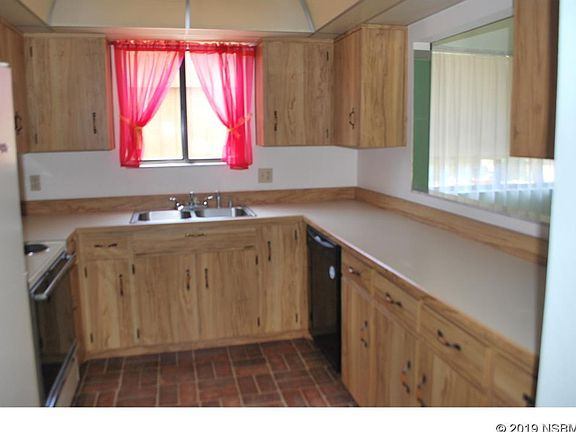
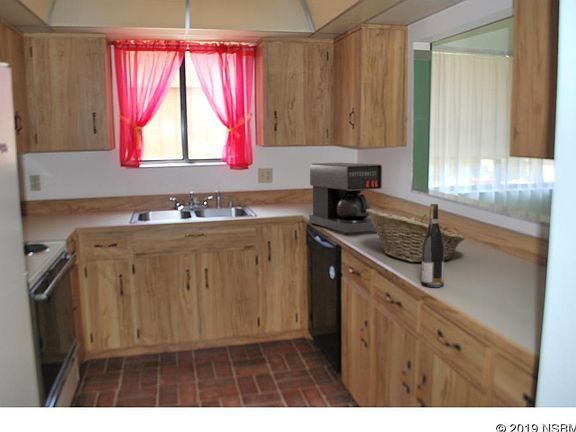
+ wine bottle [420,203,445,288]
+ fruit basket [366,208,465,263]
+ coffee maker [308,162,383,236]
